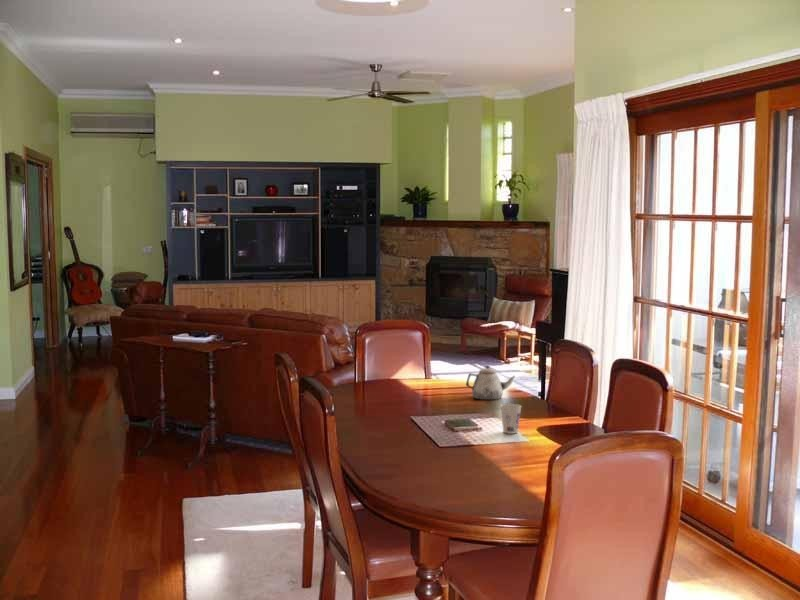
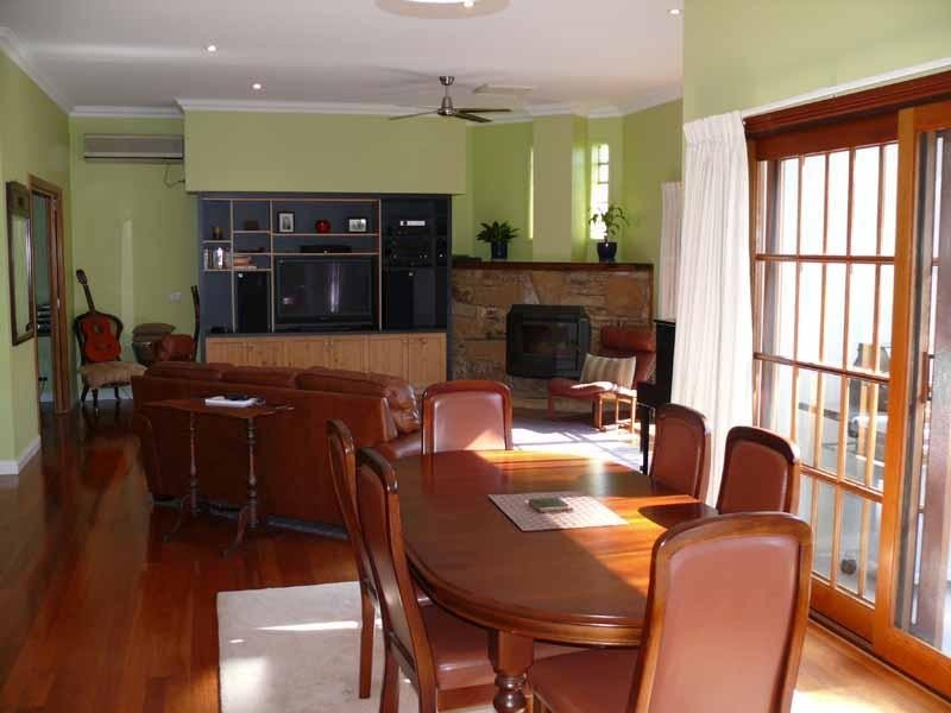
- teapot [465,365,516,401]
- cup [499,403,523,435]
